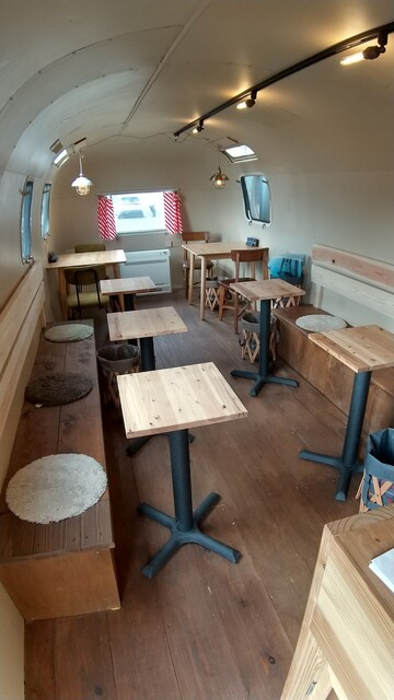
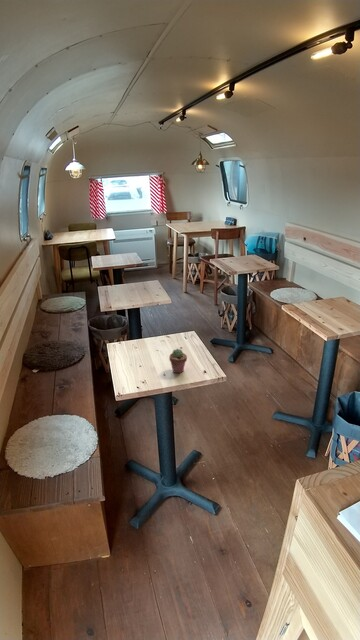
+ potted succulent [168,348,188,374]
